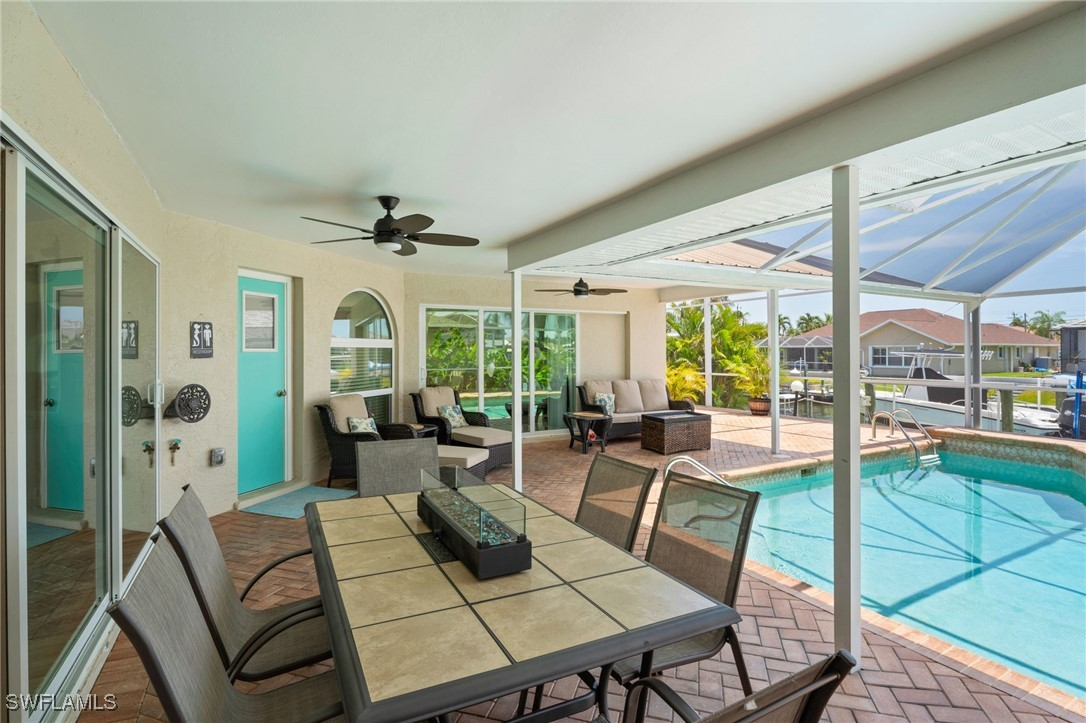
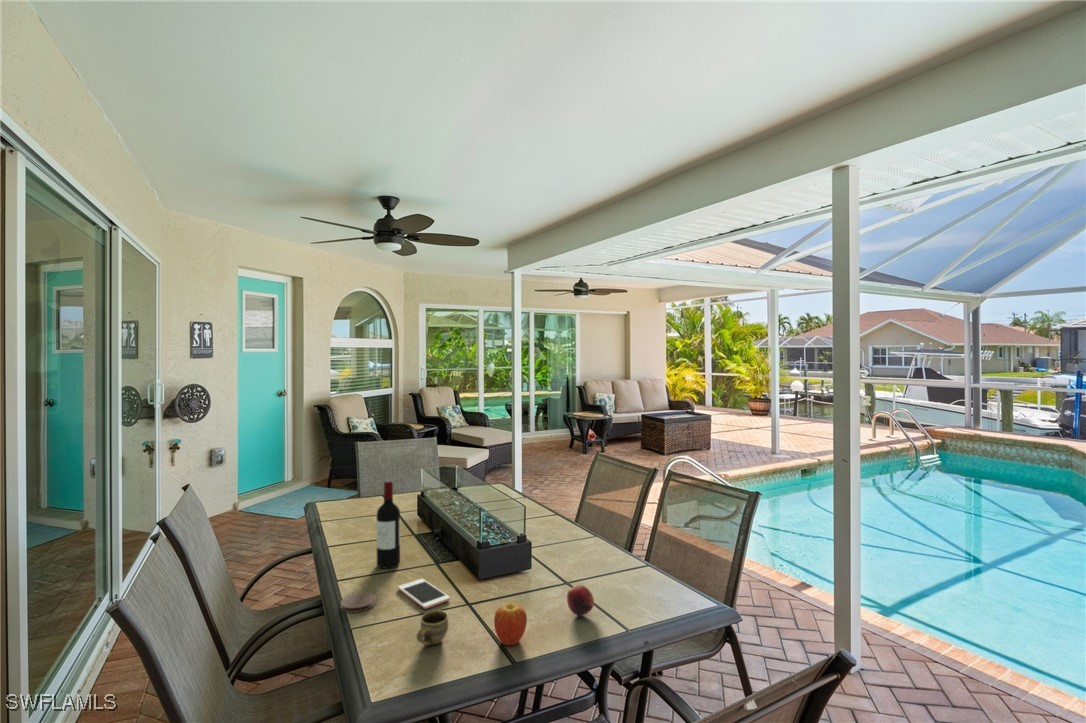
+ fruit [493,602,528,646]
+ fruit [566,584,595,617]
+ cup [415,610,450,646]
+ wine bottle [376,480,401,570]
+ cell phone [397,578,451,610]
+ coaster [340,591,377,614]
